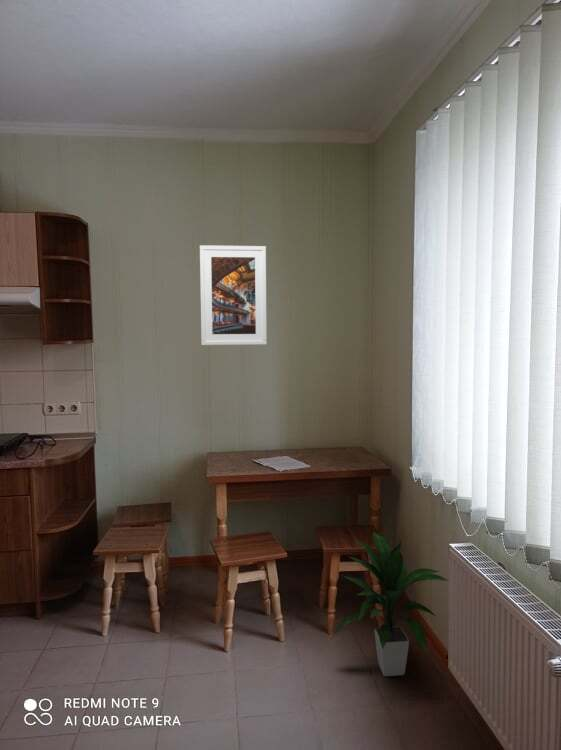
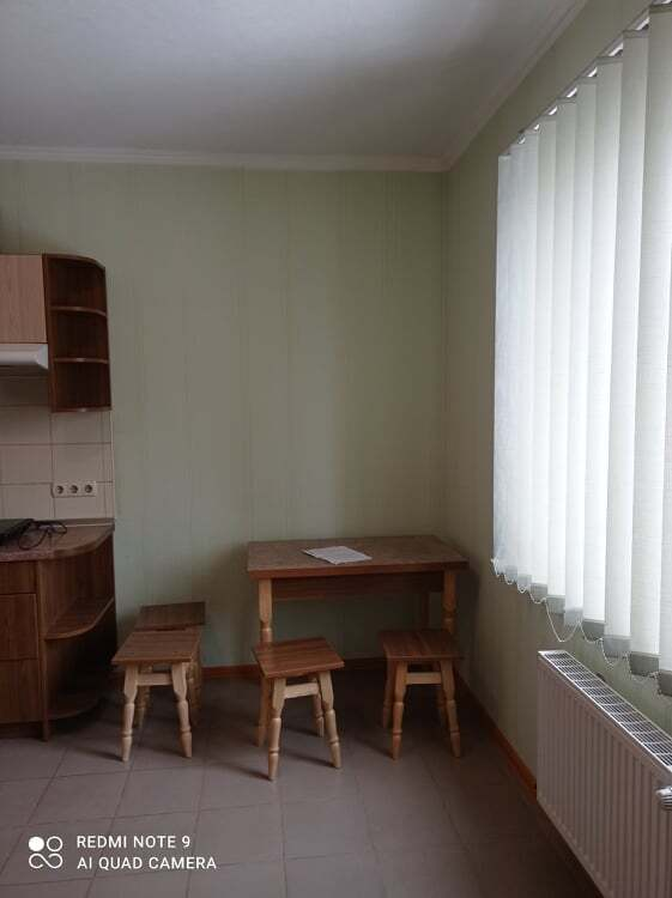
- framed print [199,244,268,346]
- indoor plant [331,531,450,677]
